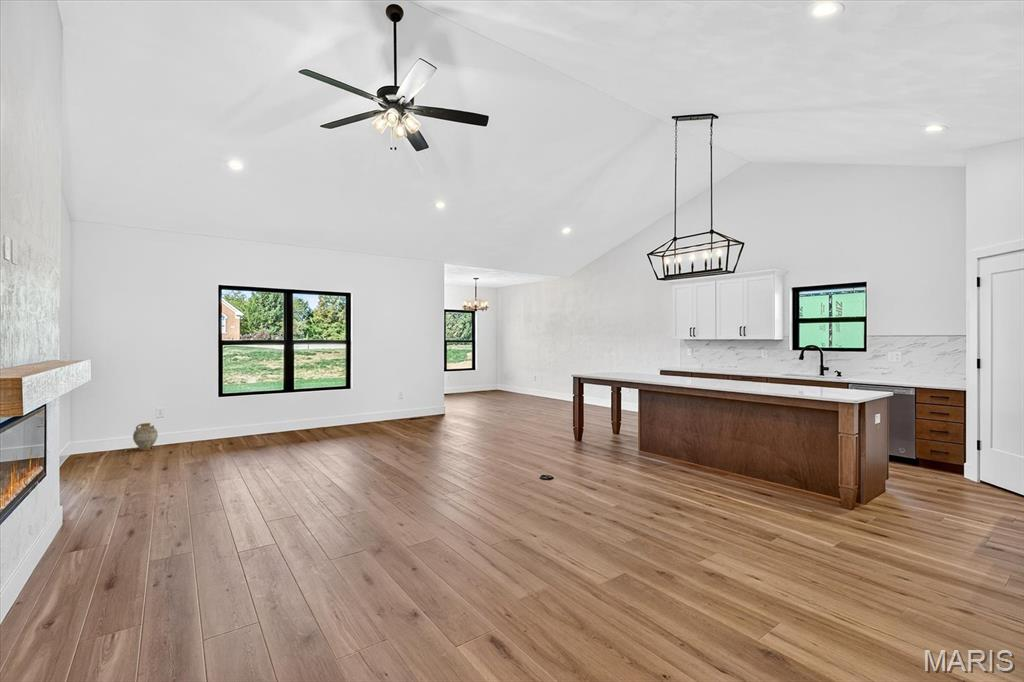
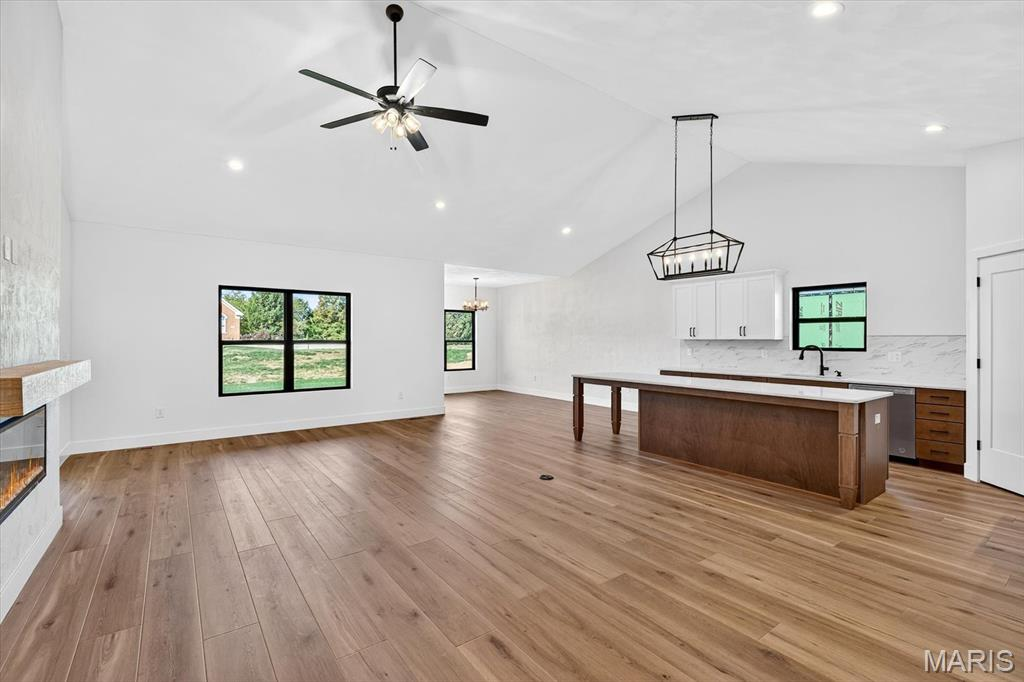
- ceramic jug [132,422,159,452]
